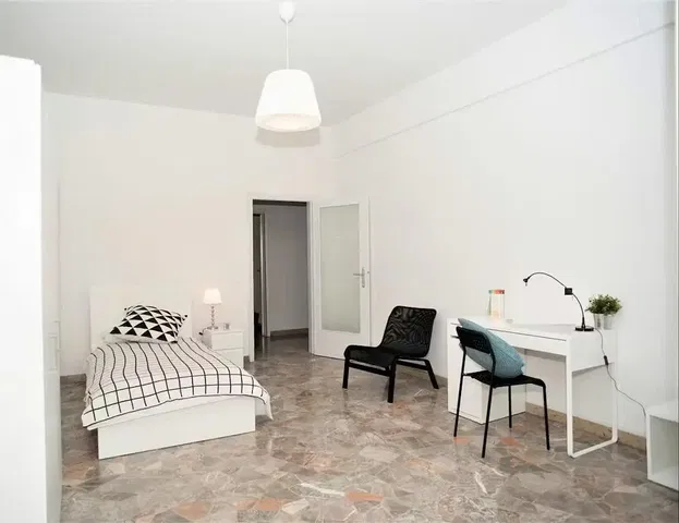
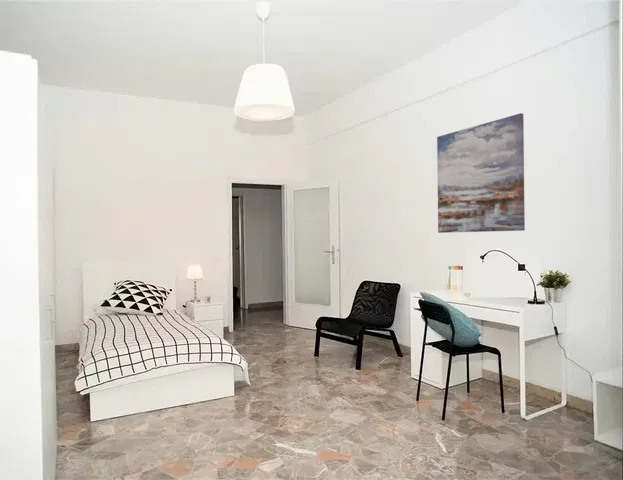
+ wall art [436,112,526,234]
